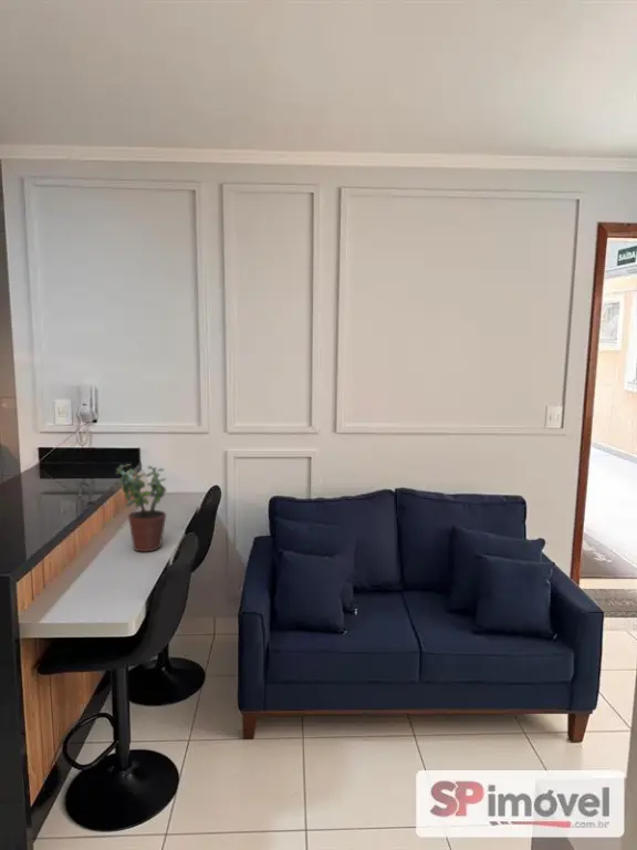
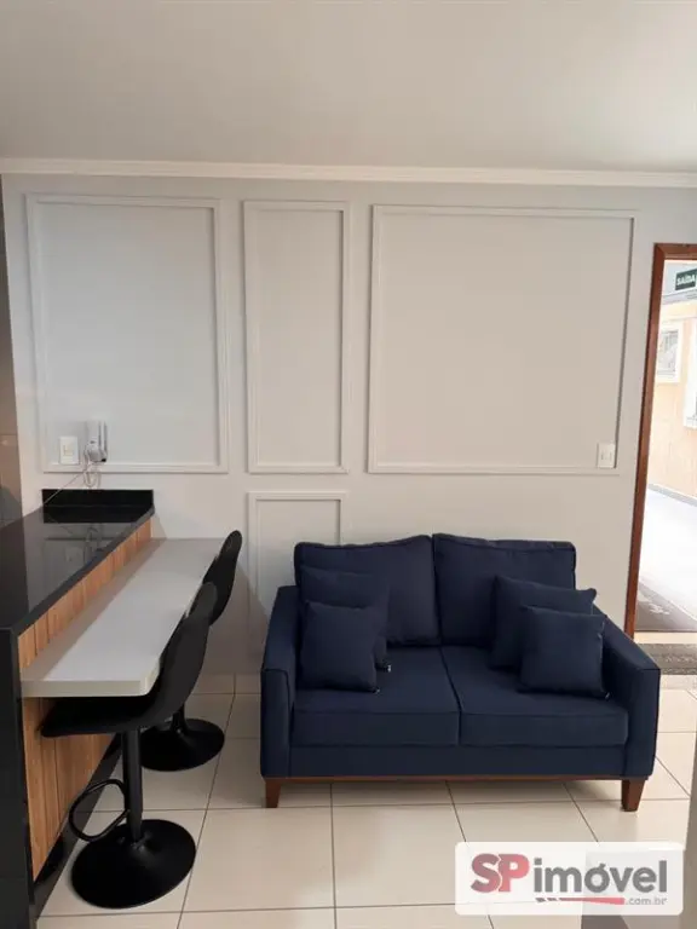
- potted plant [115,463,167,553]
